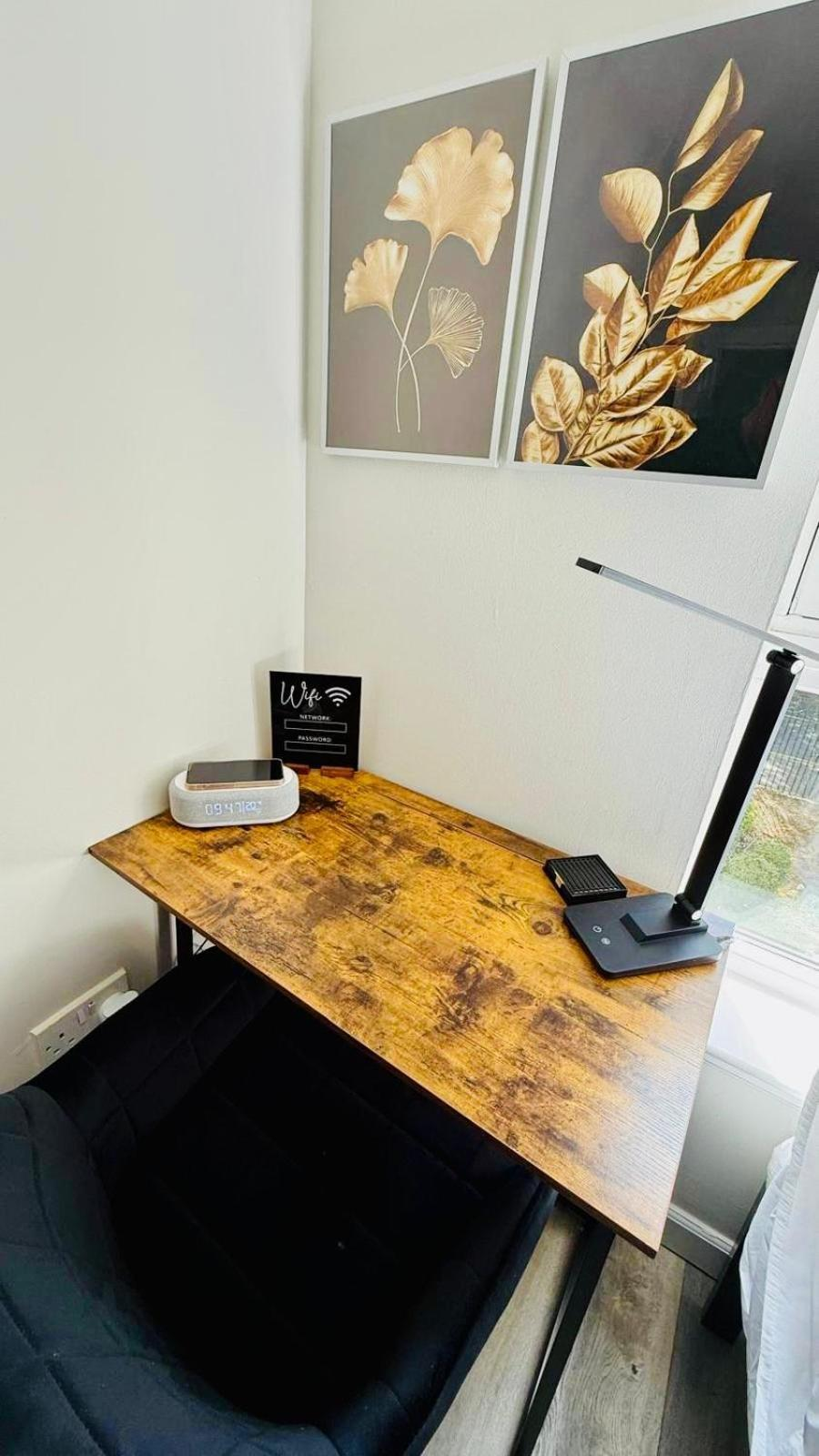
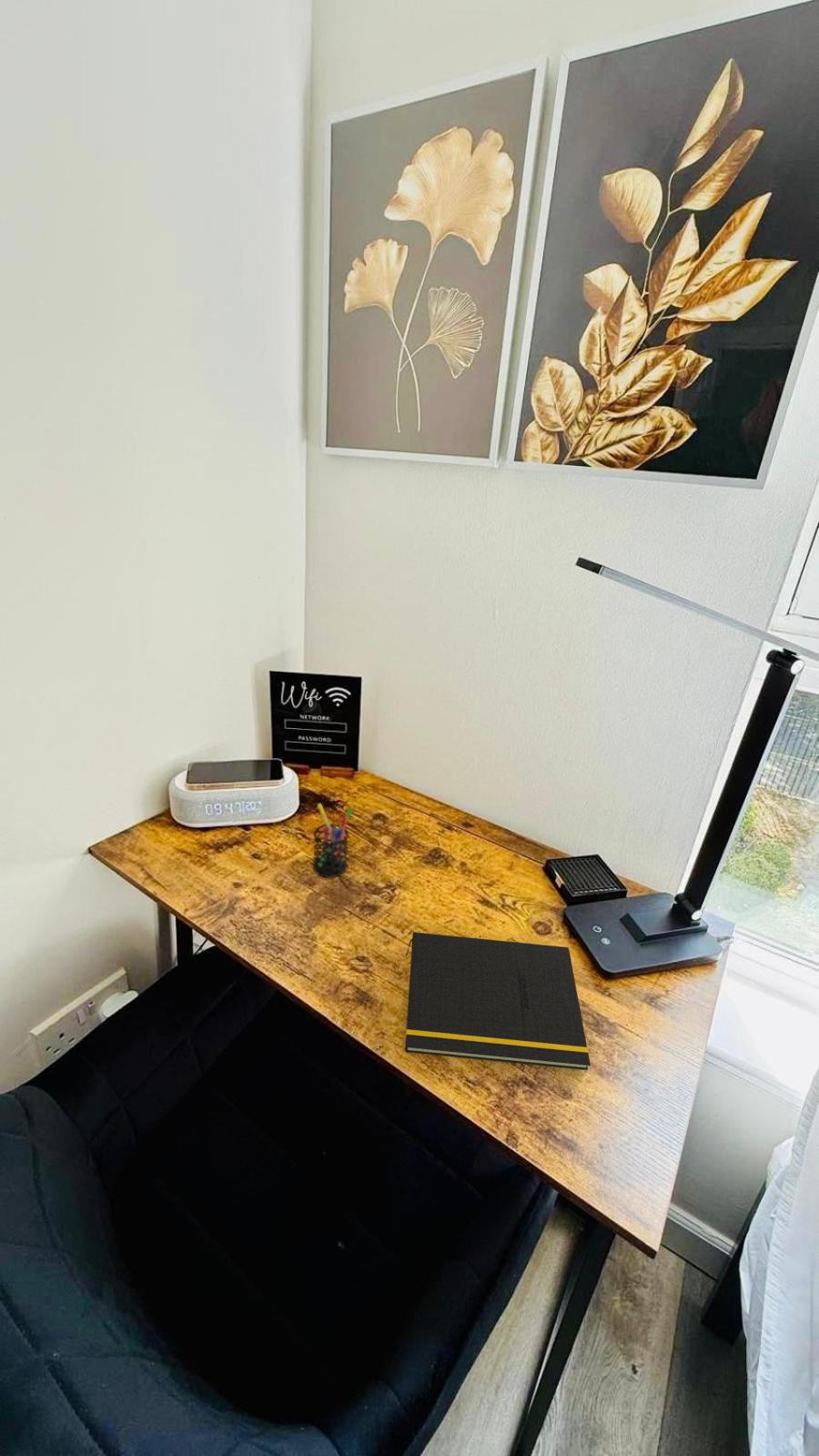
+ notepad [404,931,591,1071]
+ pen holder [312,803,354,878]
